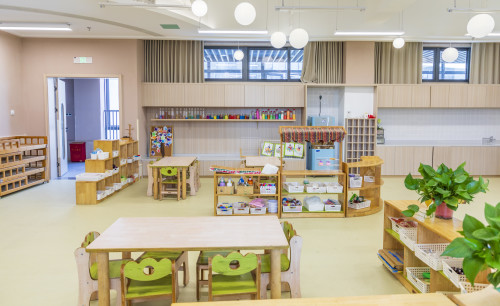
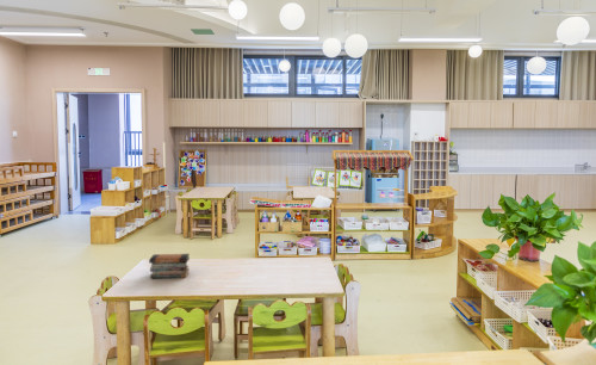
+ book stack [148,253,191,279]
